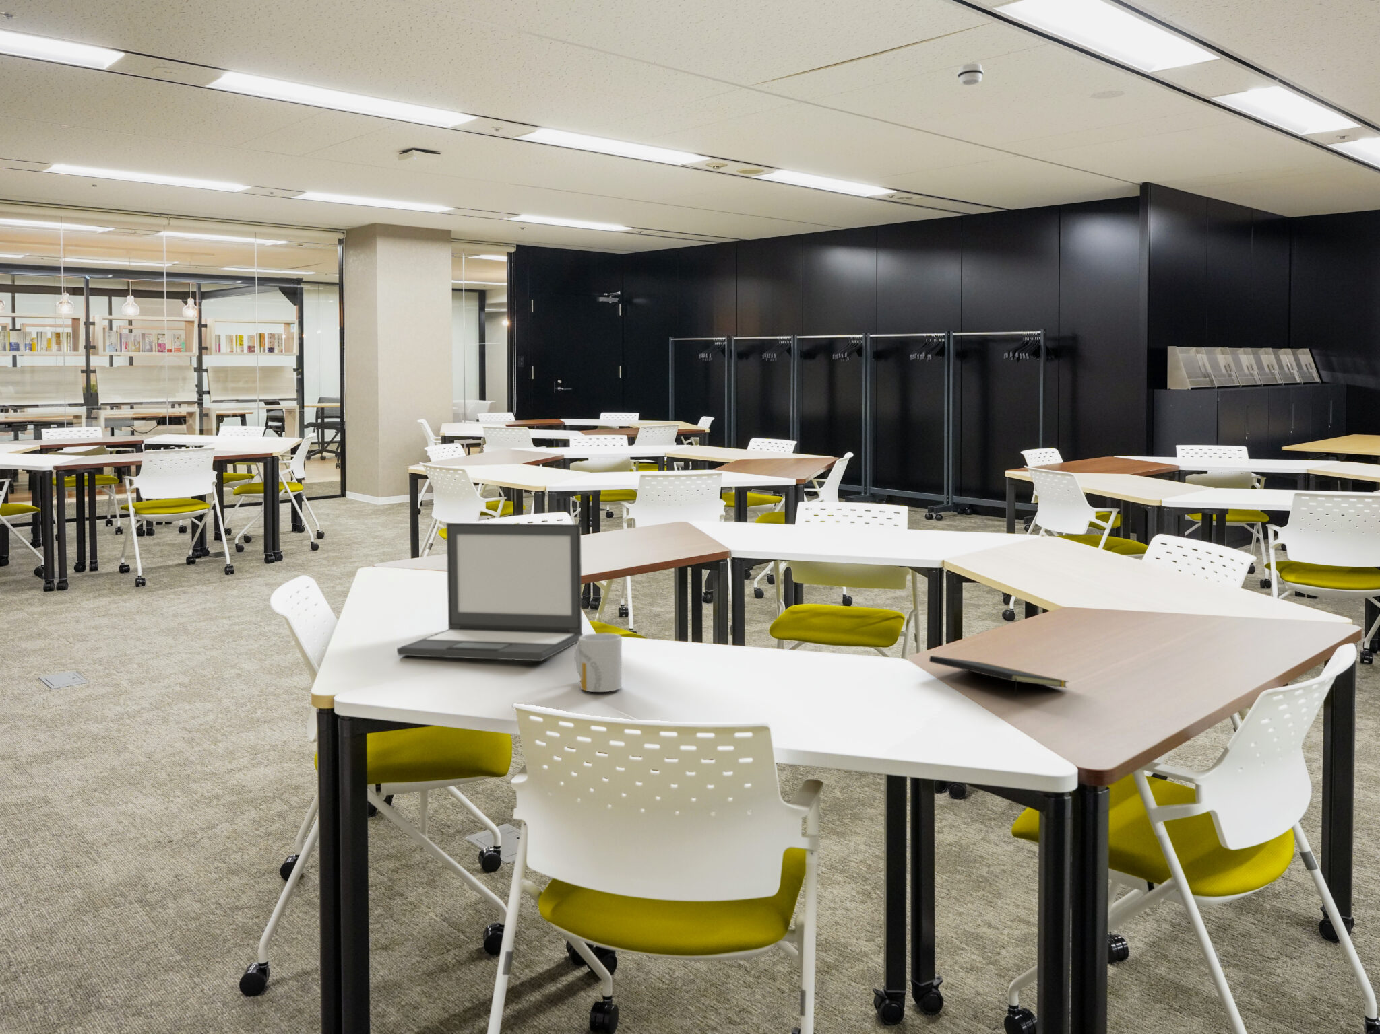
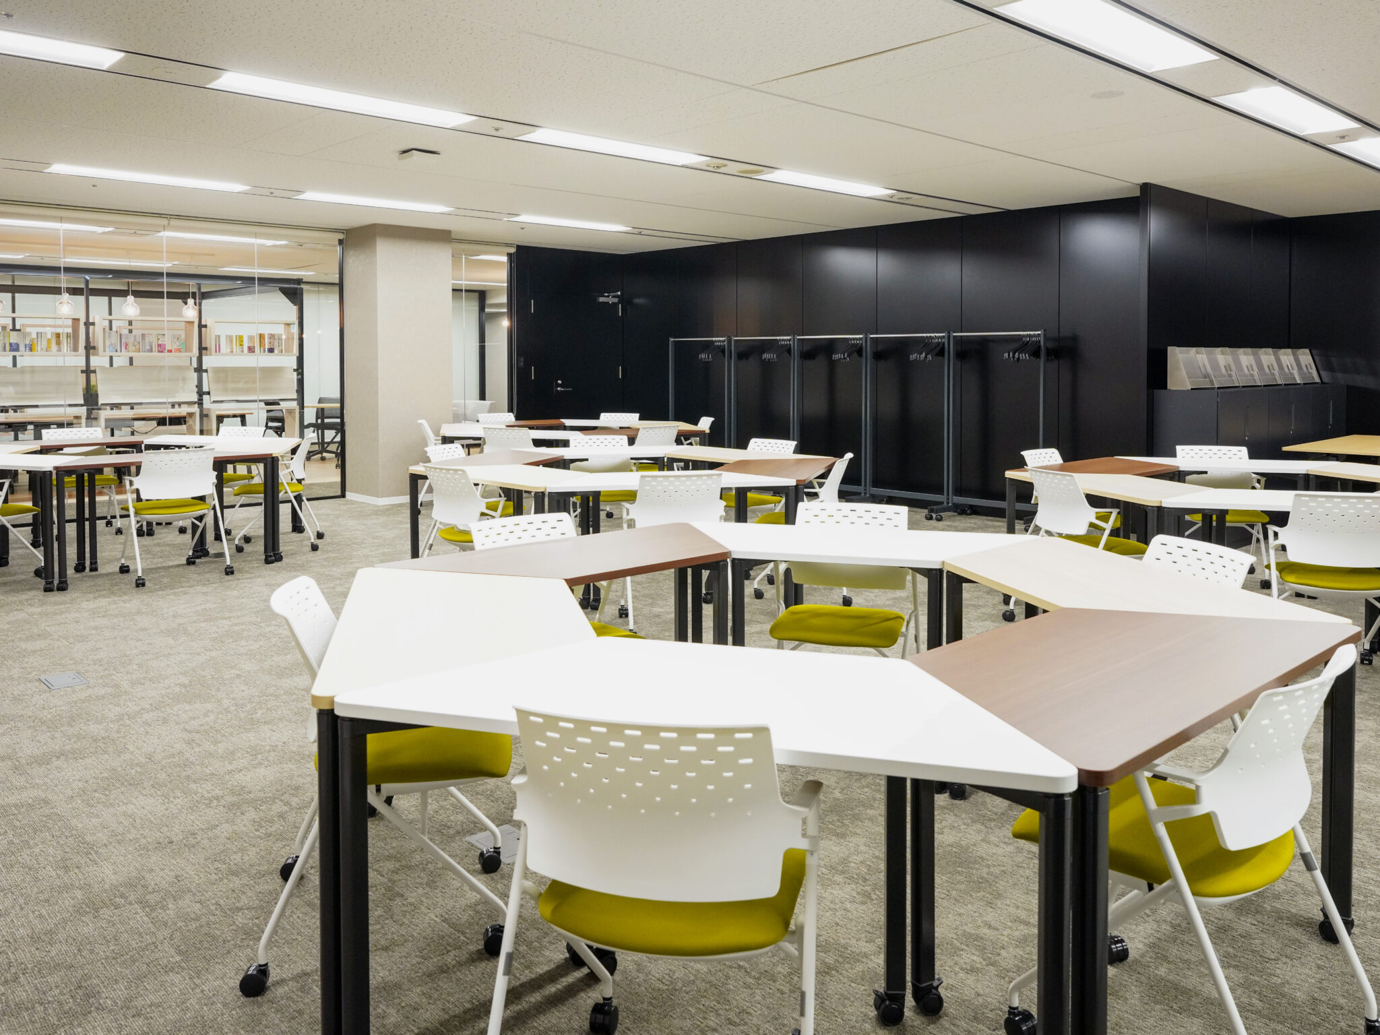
- laptop [397,522,584,661]
- smoke detector [957,63,984,86]
- mug [574,633,622,693]
- notepad [929,655,1069,698]
